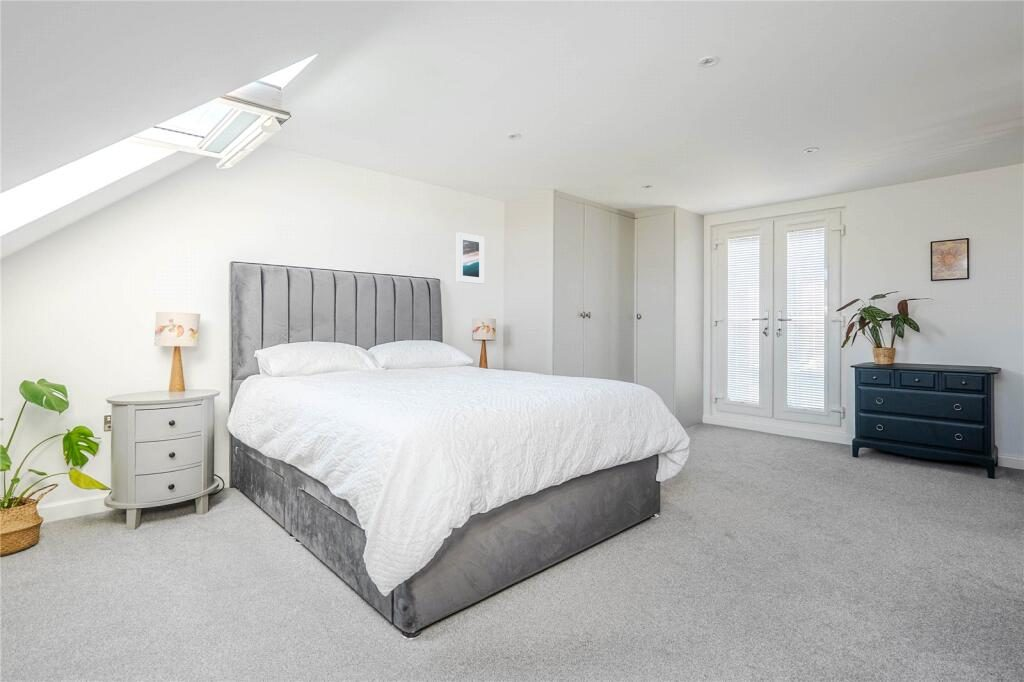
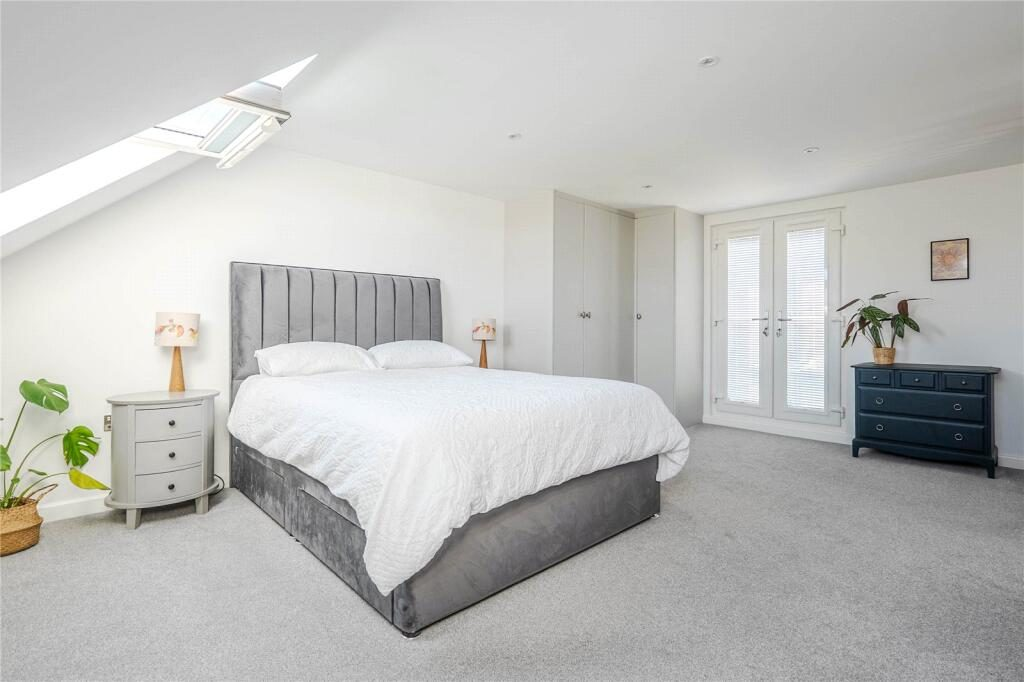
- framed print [456,231,485,285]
